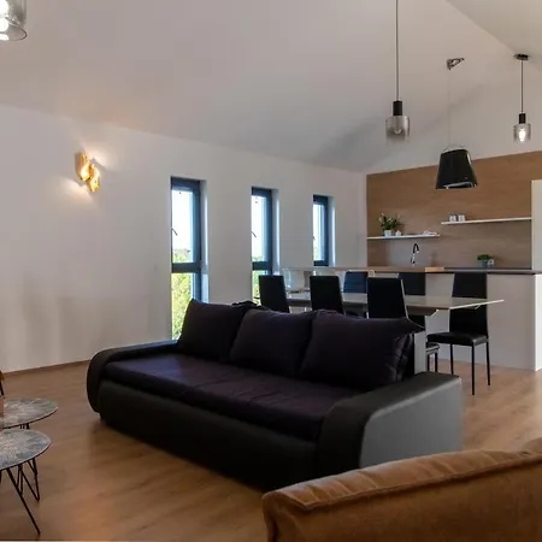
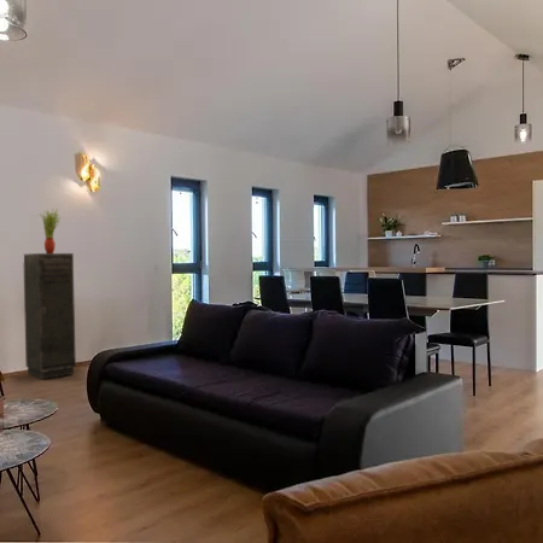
+ potted plant [39,208,62,253]
+ storage cabinet [23,252,77,380]
